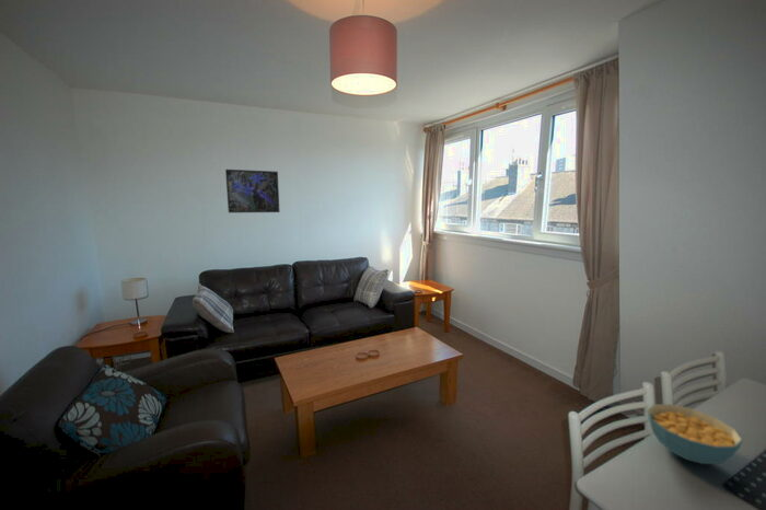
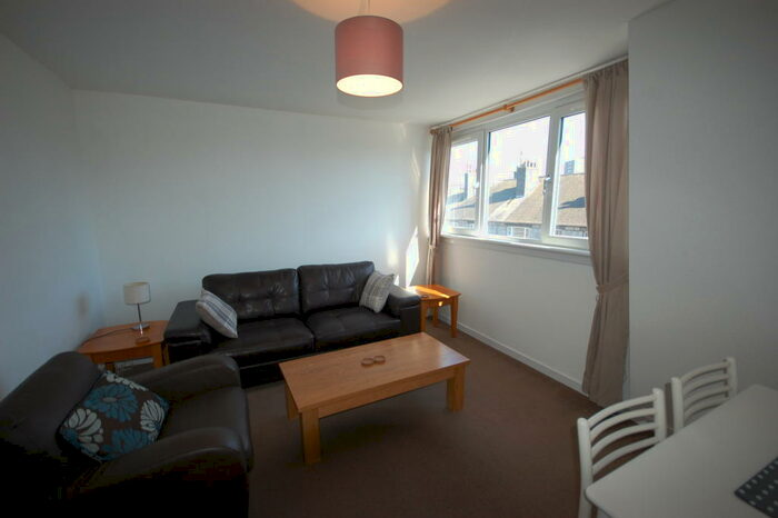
- cereal bowl [646,403,743,465]
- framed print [224,169,281,213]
